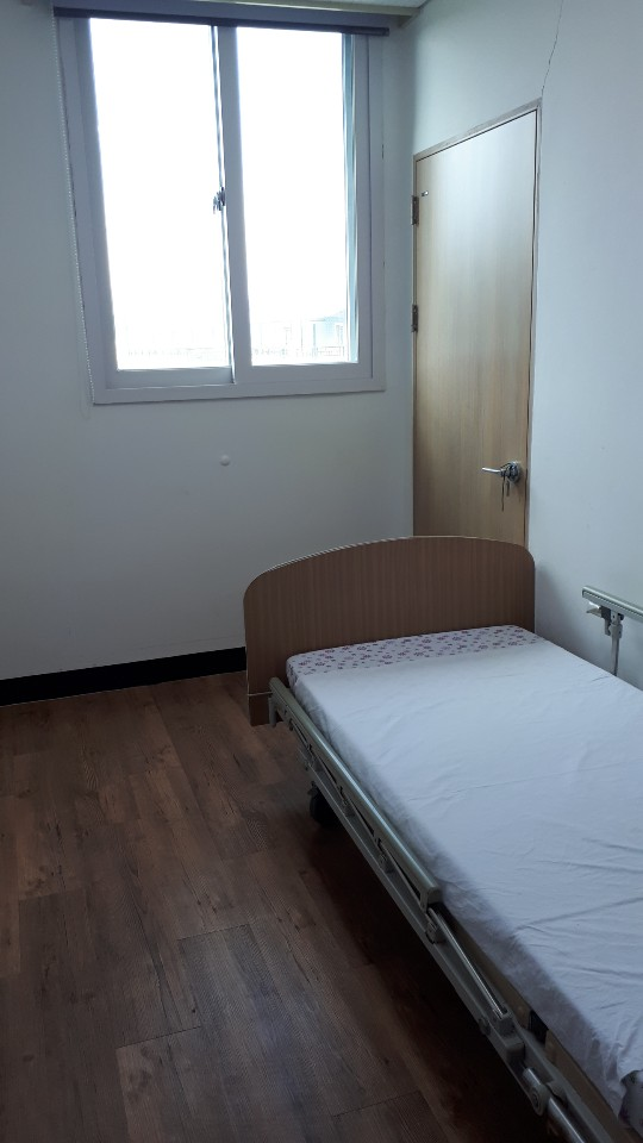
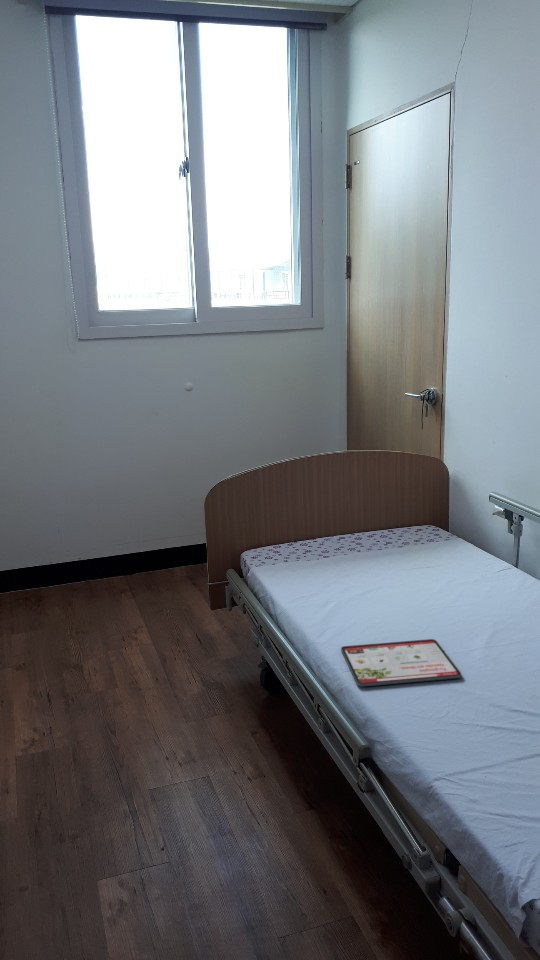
+ tablet [340,638,462,687]
